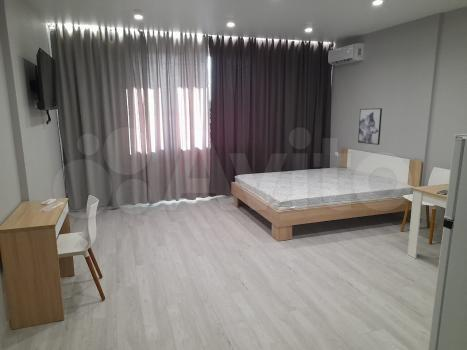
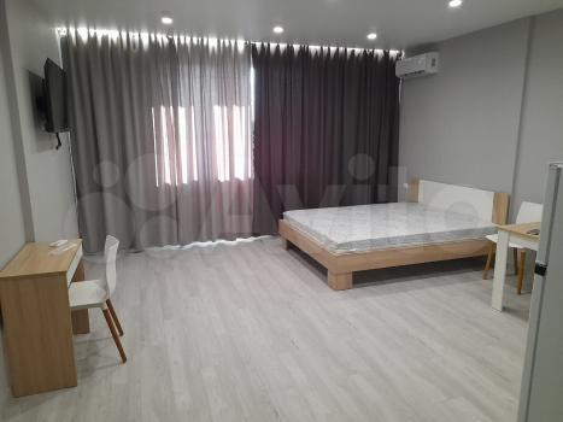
- wall art [357,107,383,146]
